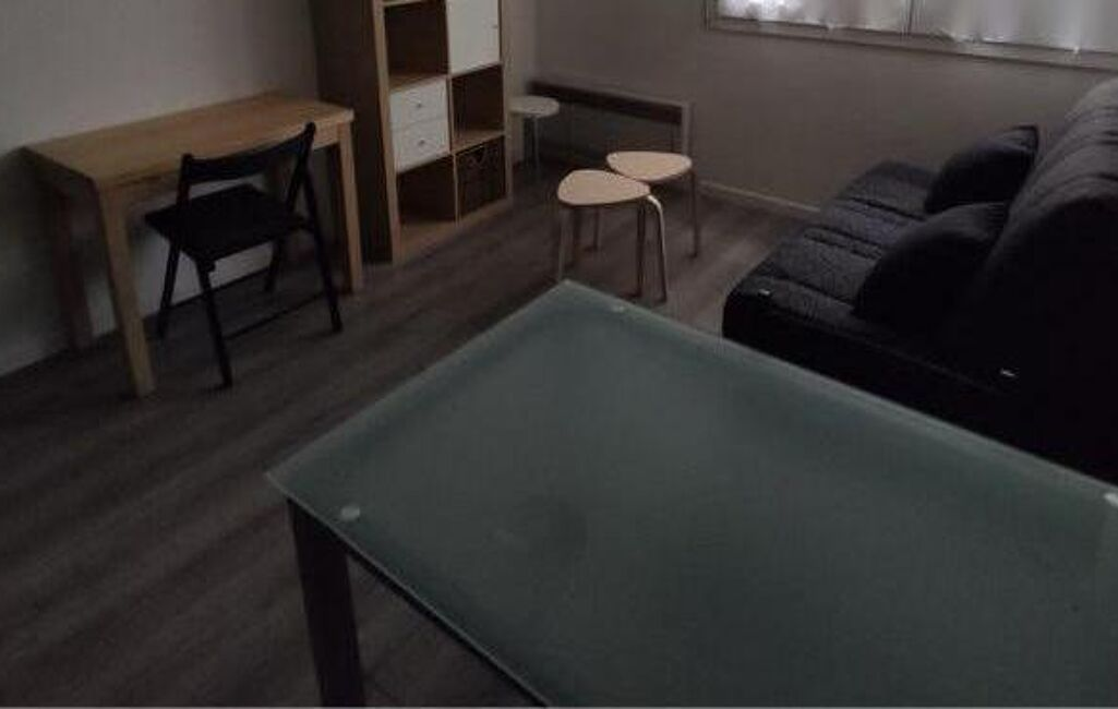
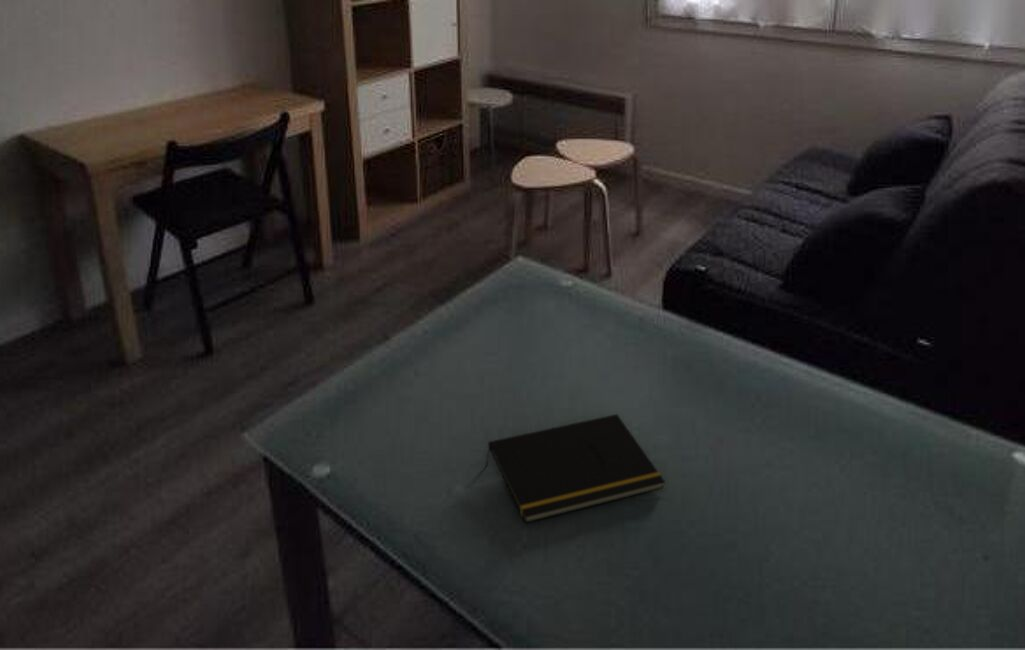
+ notepad [485,413,666,524]
